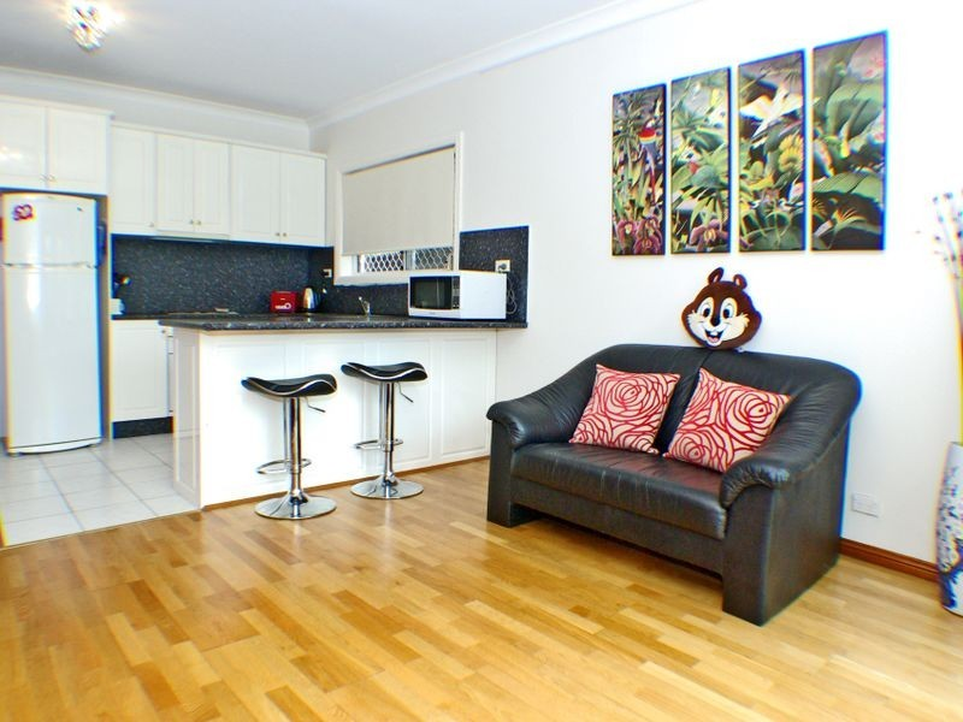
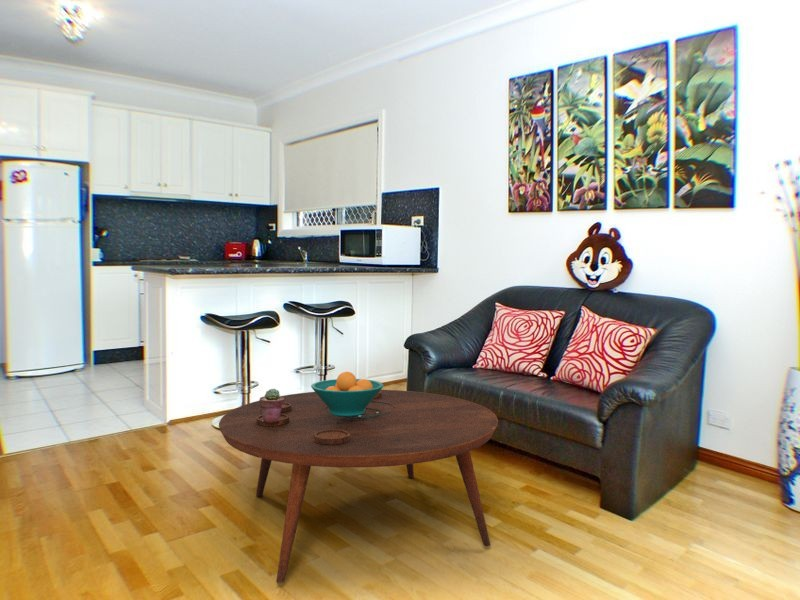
+ potted succulent [258,388,284,423]
+ coffee table [218,389,499,584]
+ fruit bowl [310,371,385,417]
